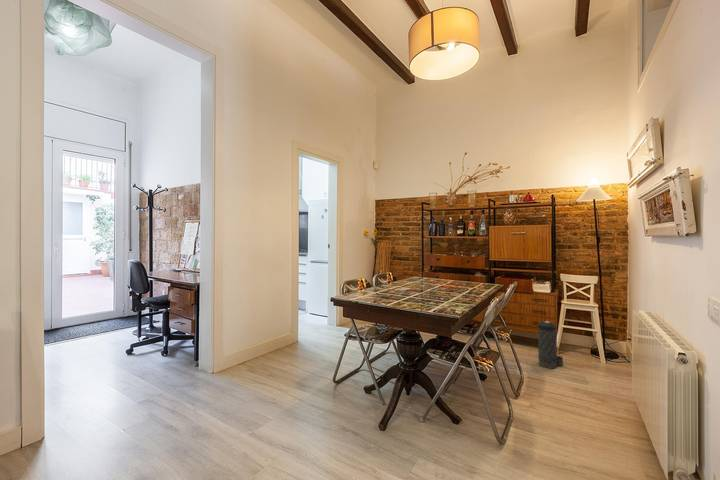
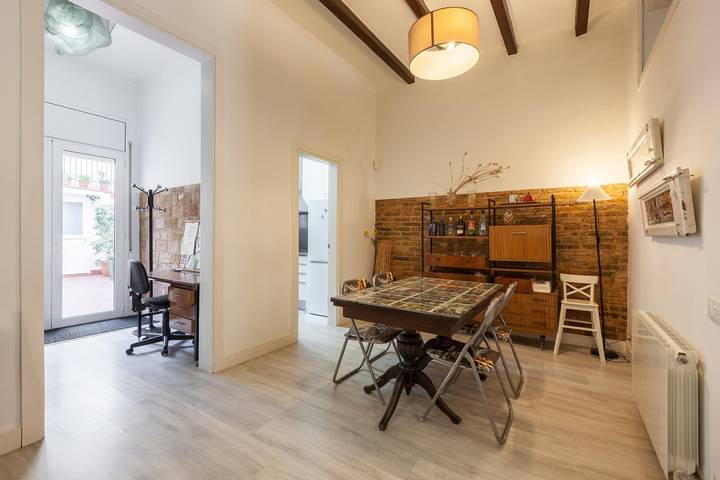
- canister [537,320,564,370]
